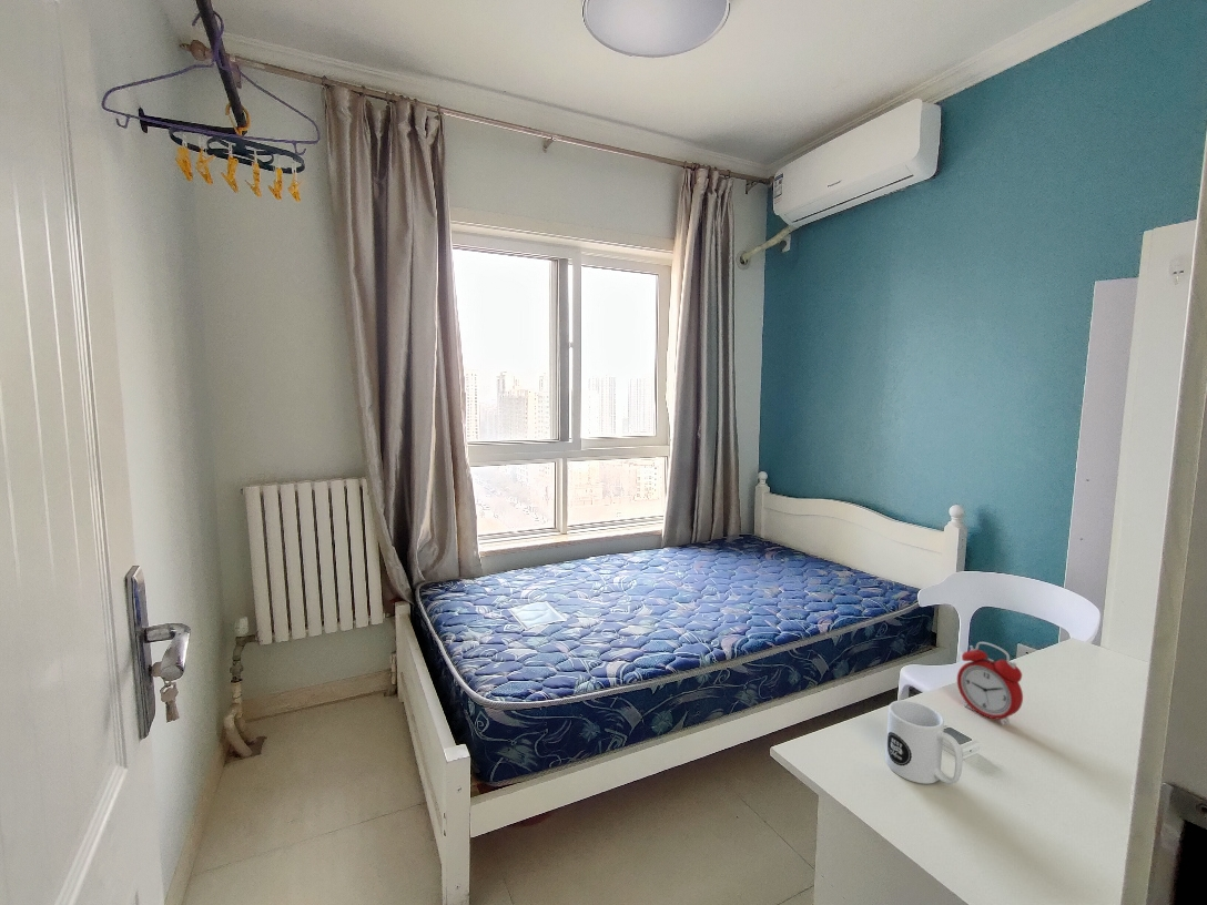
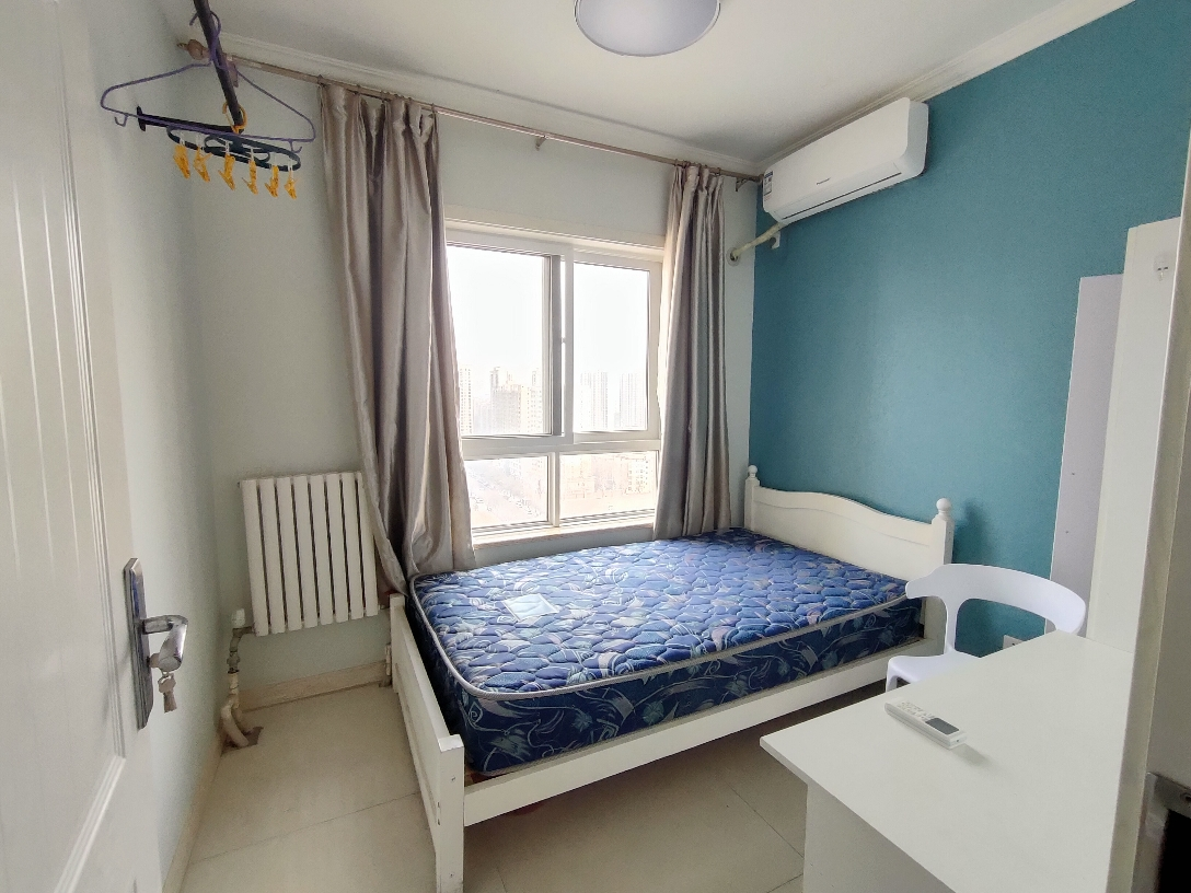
- mug [884,700,964,785]
- alarm clock [956,641,1024,726]
